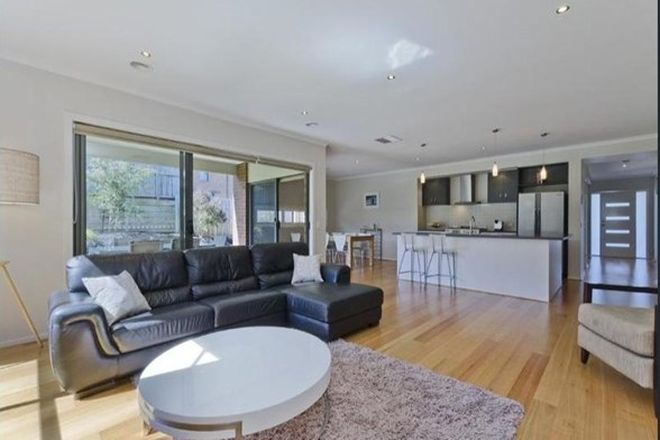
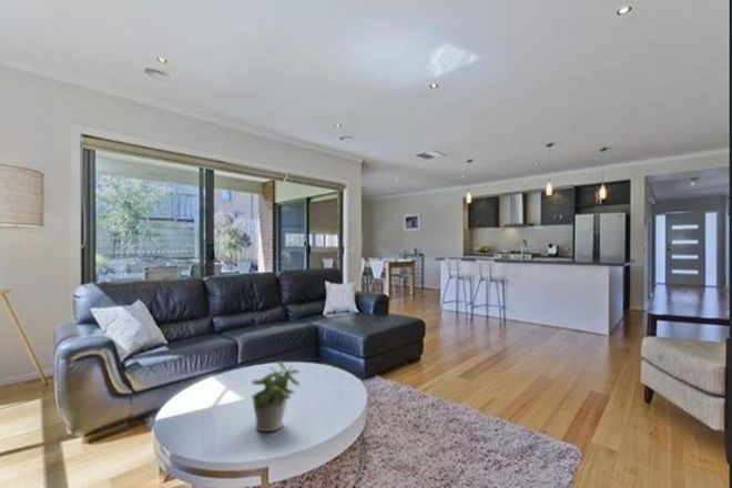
+ potted plant [251,359,301,433]
